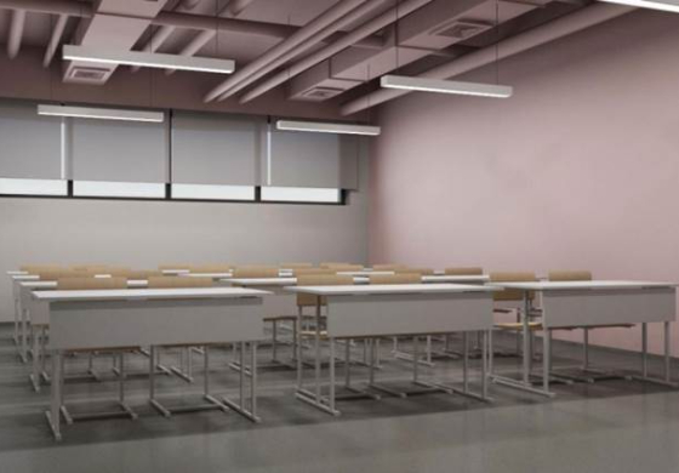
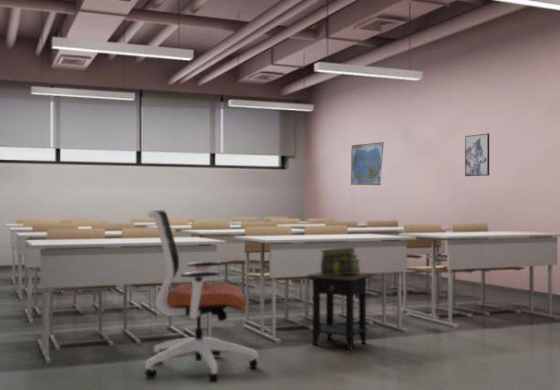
+ wall art [464,132,490,177]
+ stack of books [319,246,362,275]
+ side table [306,271,373,351]
+ office chair [144,209,259,384]
+ world map [350,141,385,186]
